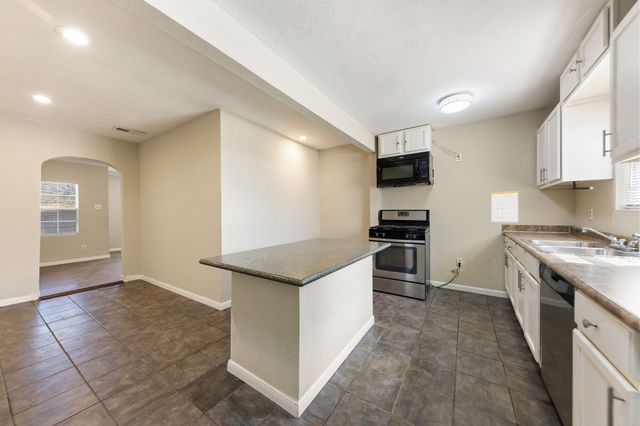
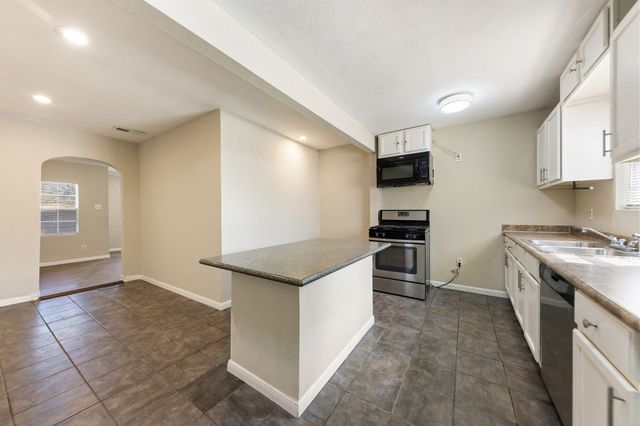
- calendar [491,190,519,223]
